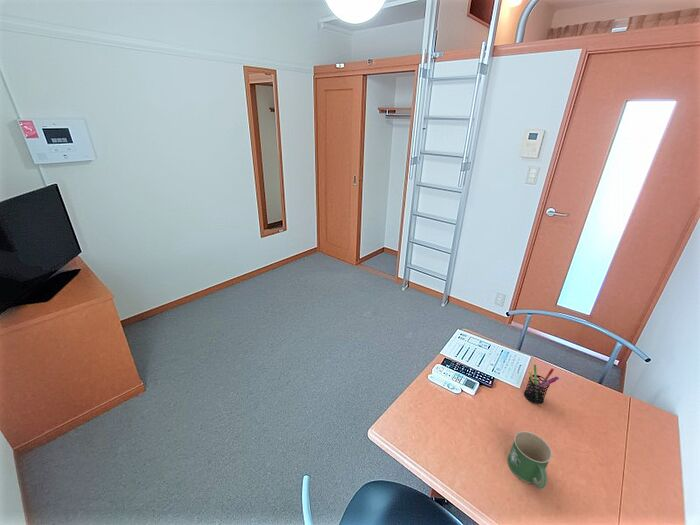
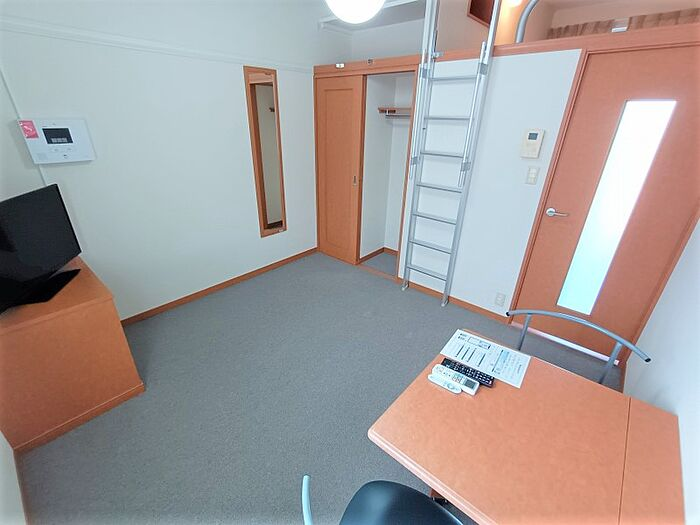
- mug [506,430,553,490]
- pen holder [523,364,560,405]
